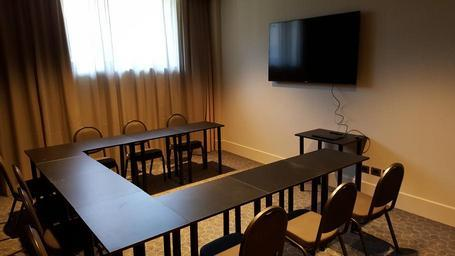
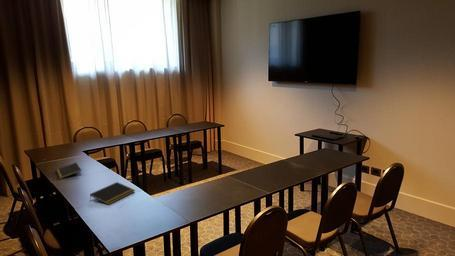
+ notepad [55,162,82,180]
+ notepad [89,181,136,206]
